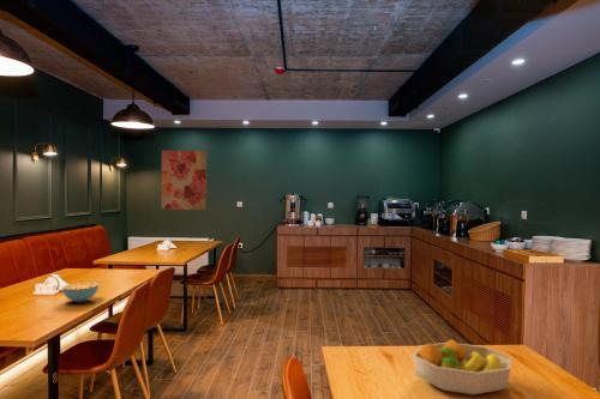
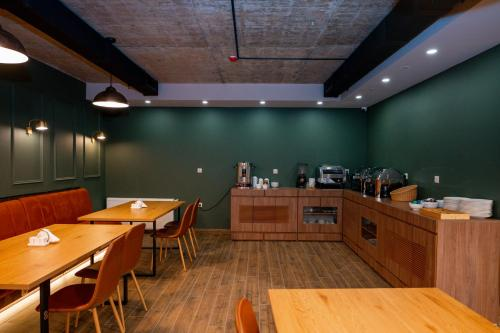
- fruit bowl [412,338,512,397]
- wall art [160,150,208,211]
- cereal bowl [61,280,100,303]
